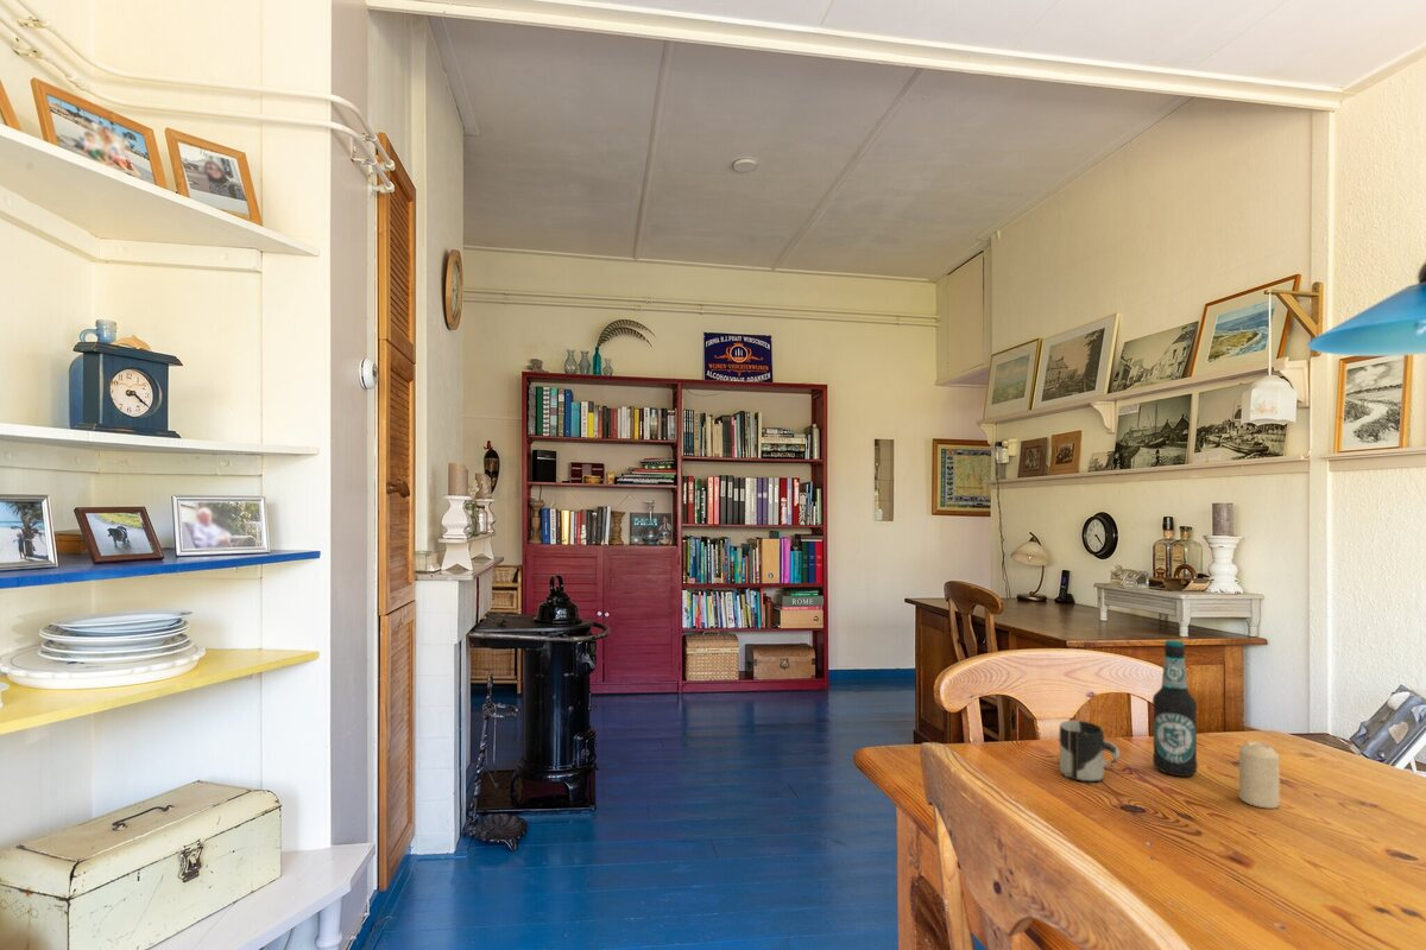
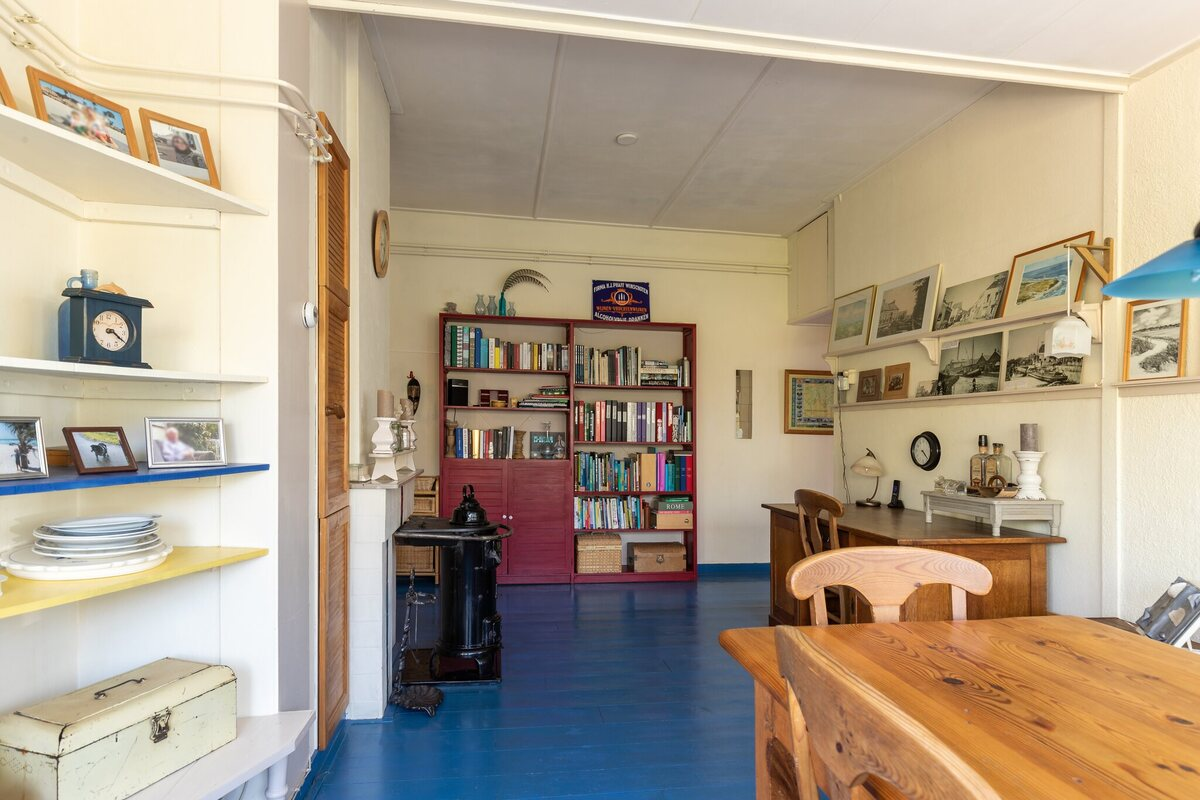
- cup [1059,720,1121,784]
- bottle [1151,639,1199,778]
- candle [1238,740,1281,810]
